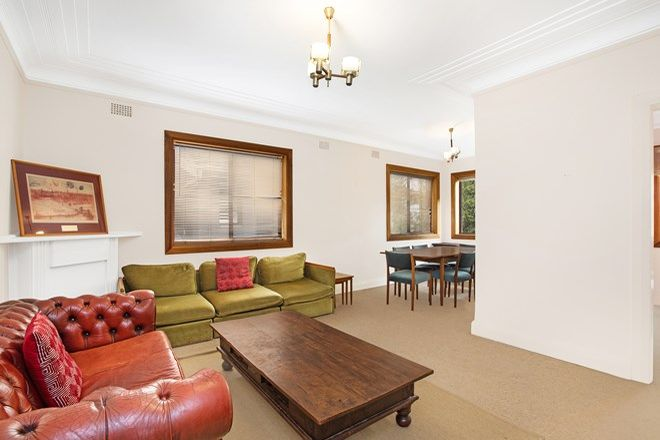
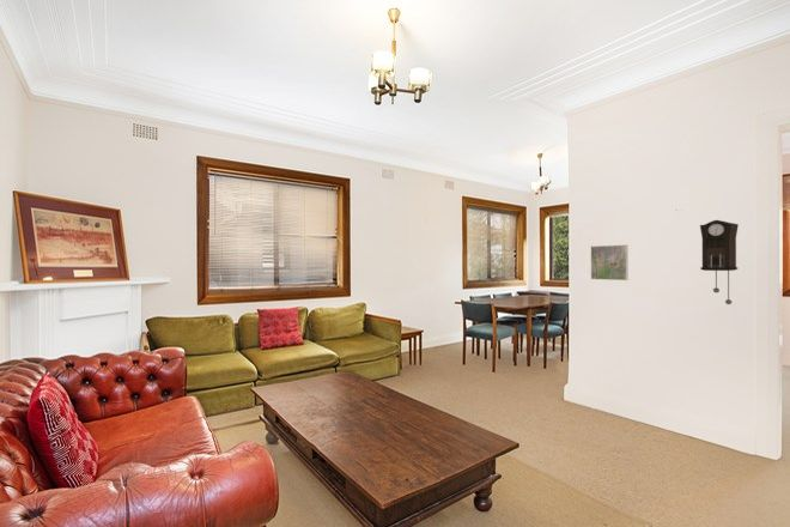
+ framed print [590,243,630,281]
+ pendulum clock [699,219,740,305]
